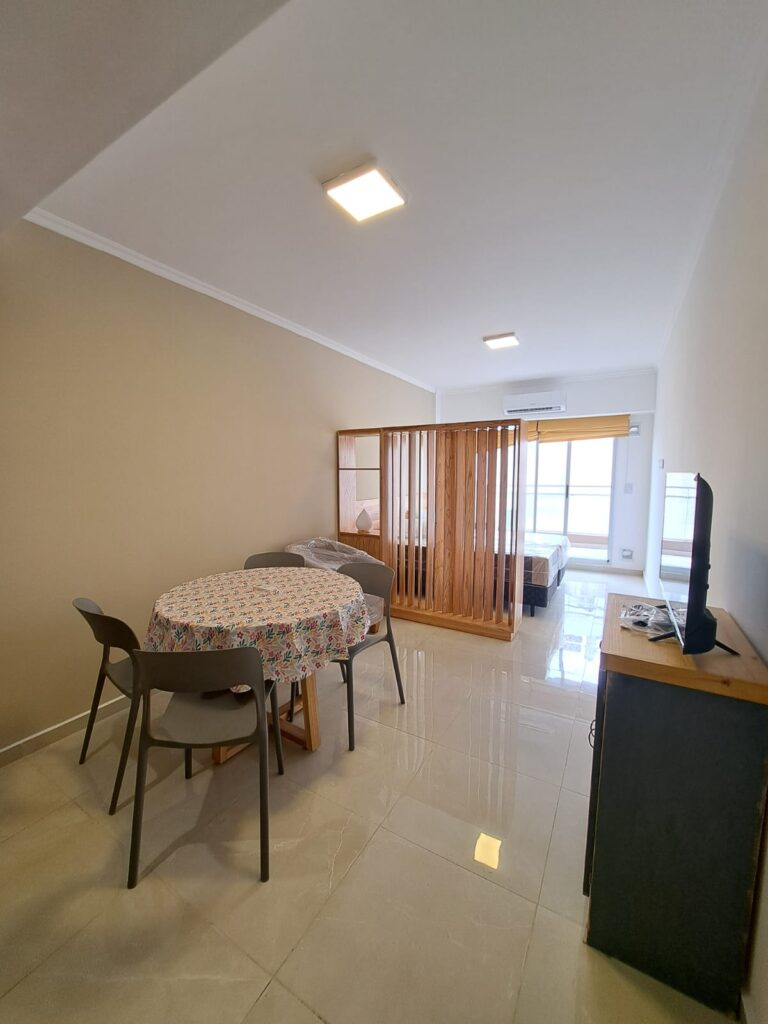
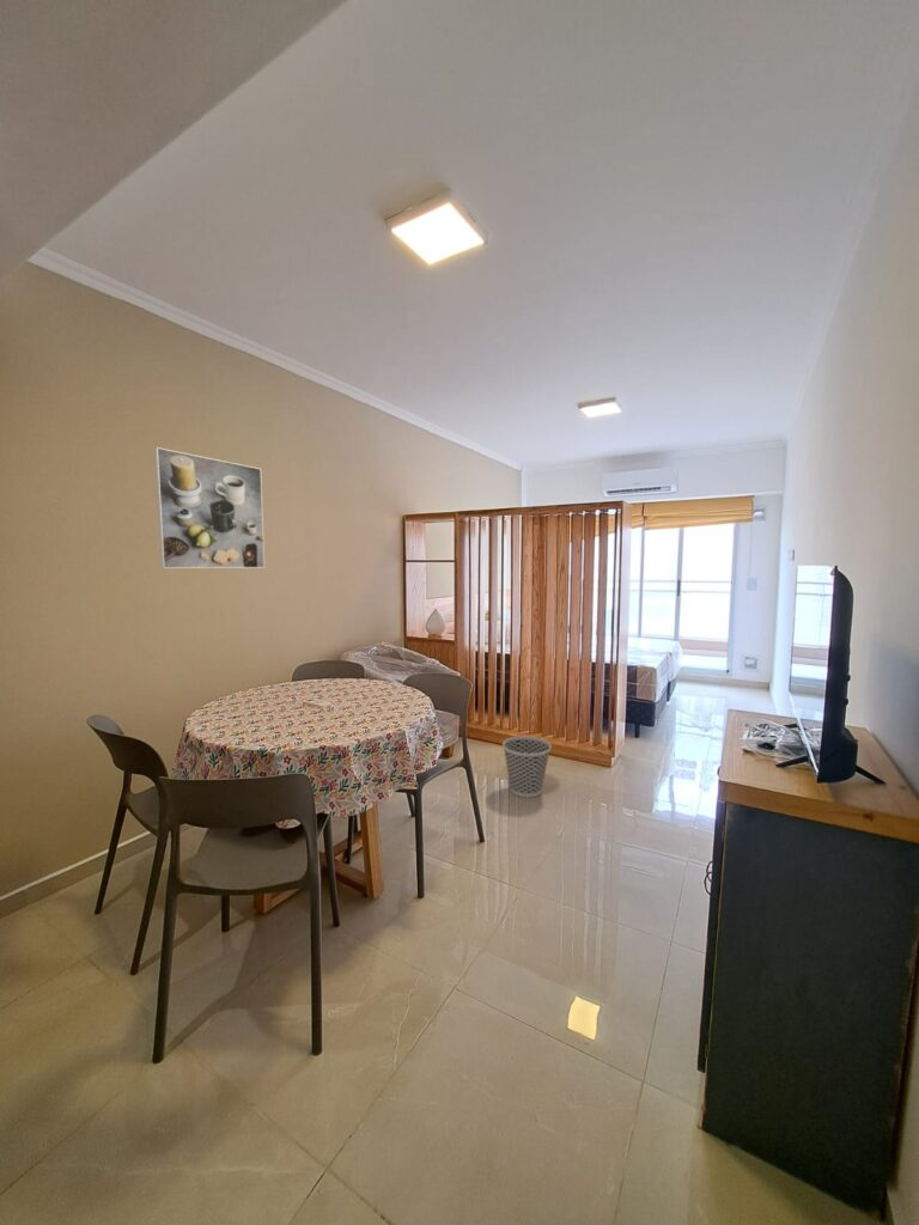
+ wastebasket [501,735,552,799]
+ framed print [152,446,266,569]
